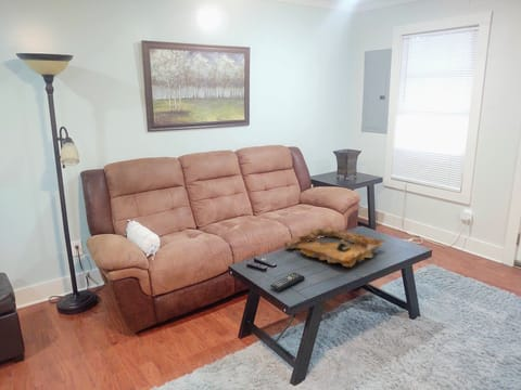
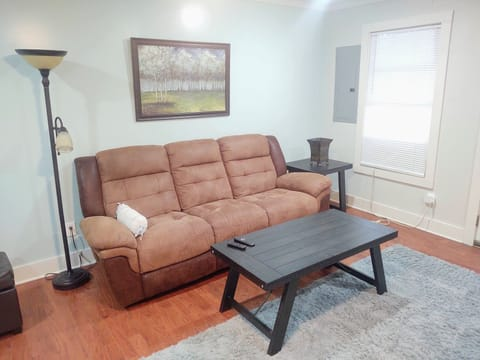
- remote control [269,272,306,291]
- decorative tray [283,225,387,268]
